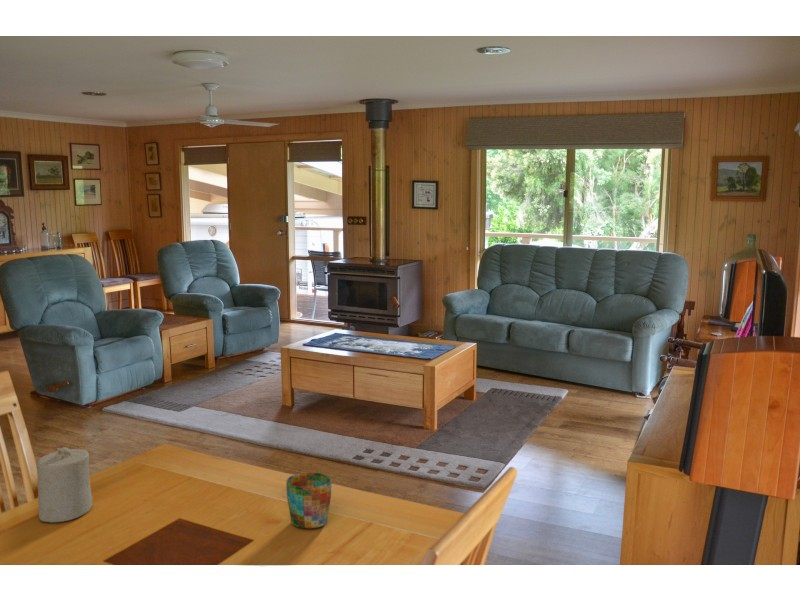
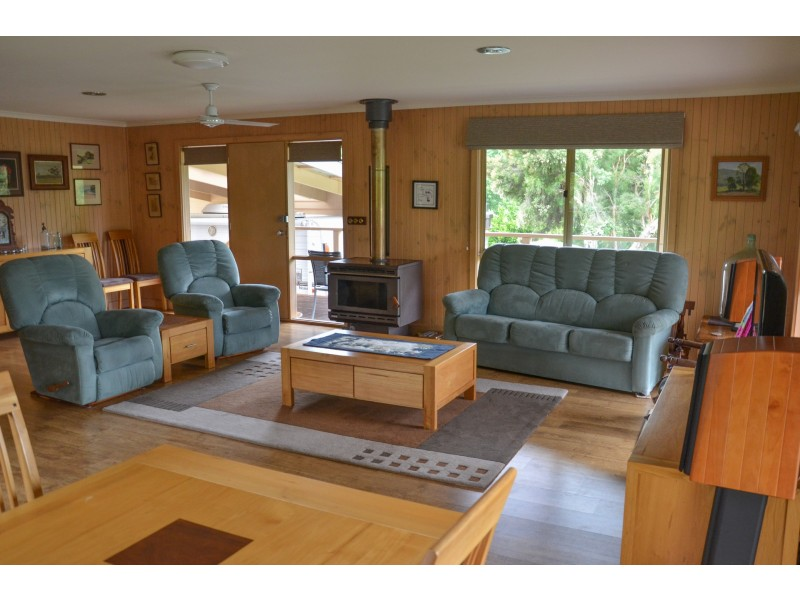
- mug [285,472,332,529]
- candle [36,446,93,523]
